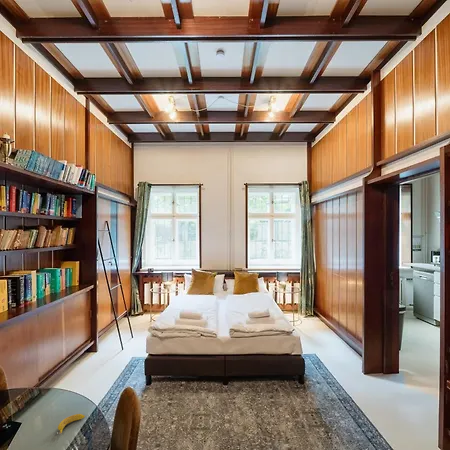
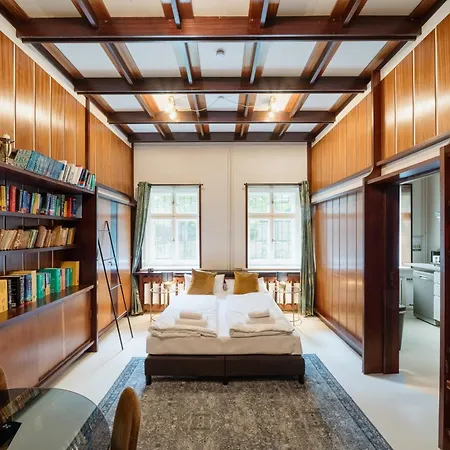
- banana [57,413,86,435]
